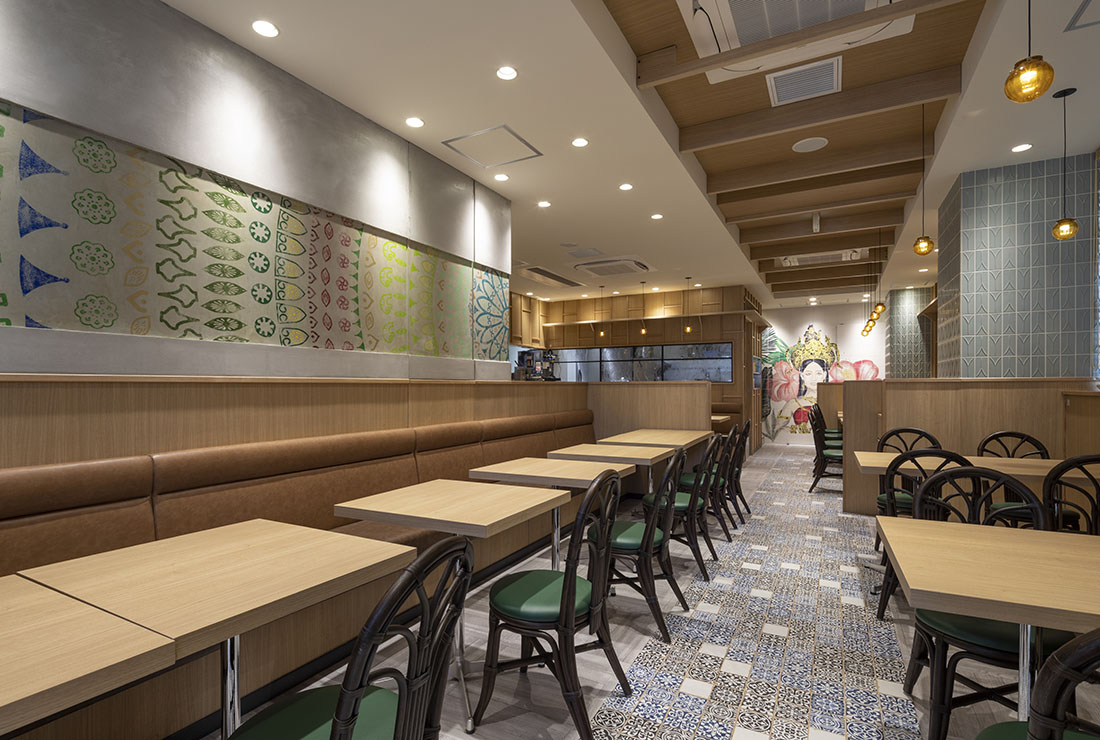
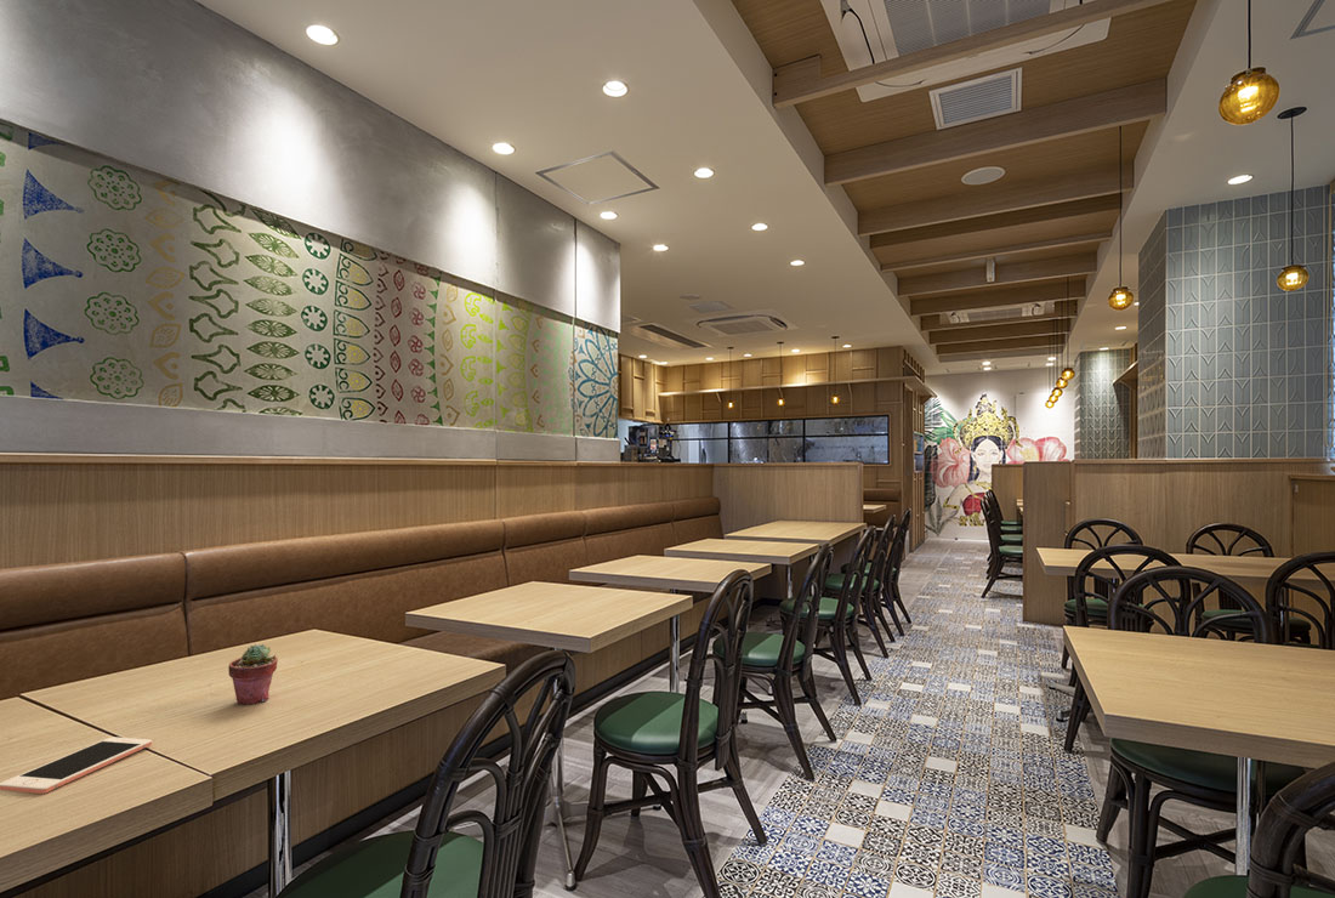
+ cell phone [0,737,153,795]
+ potted succulent [227,643,279,705]
